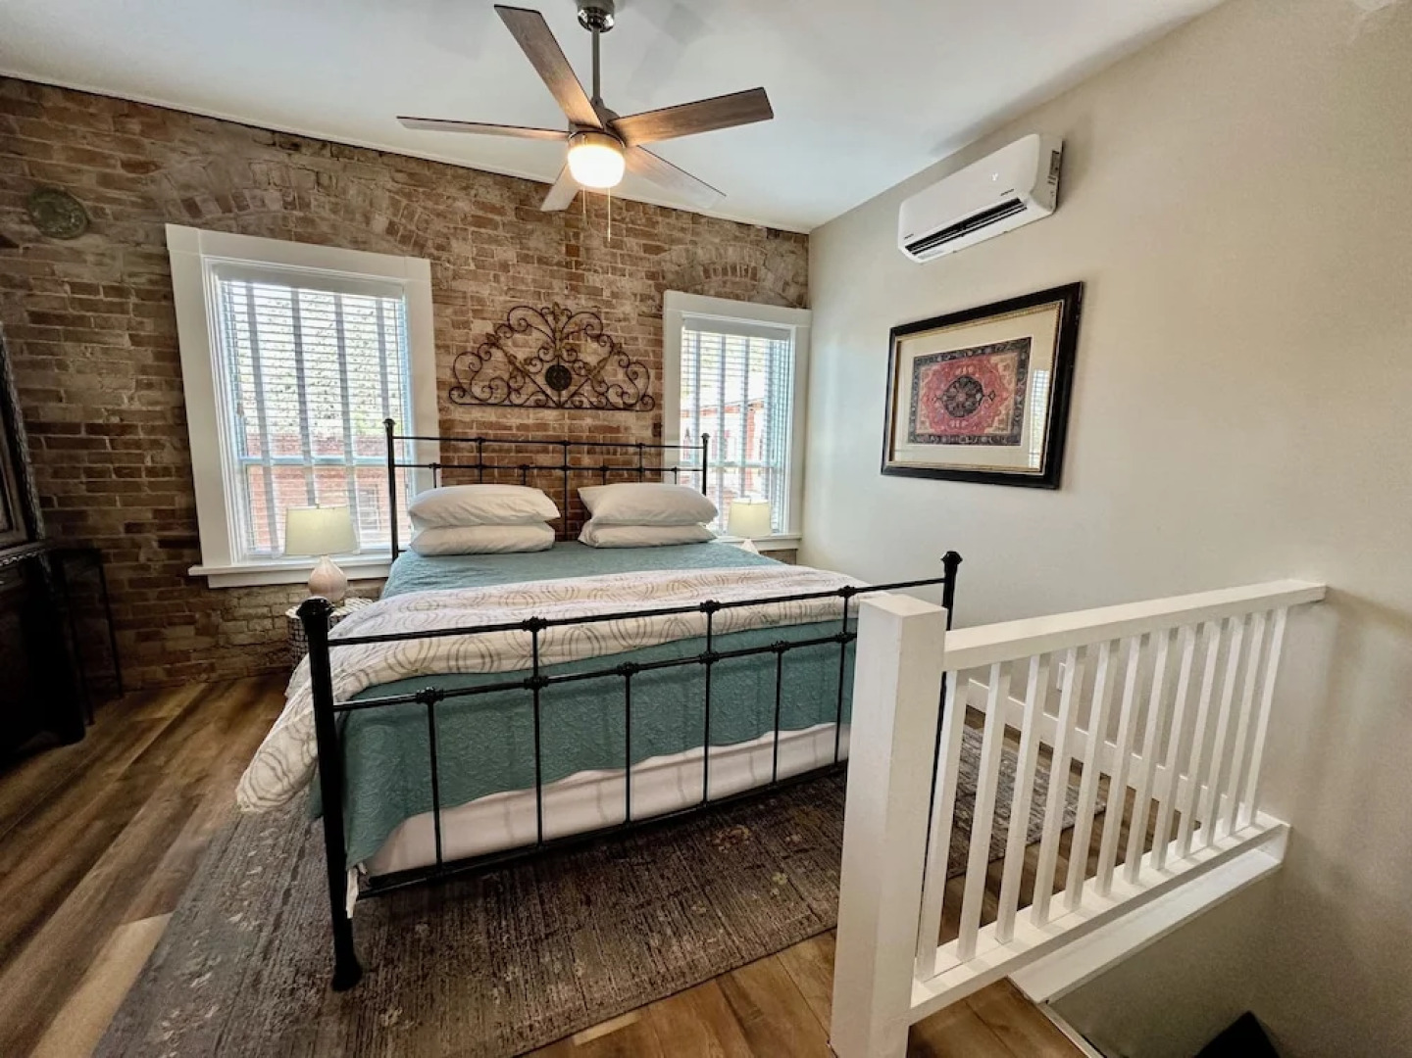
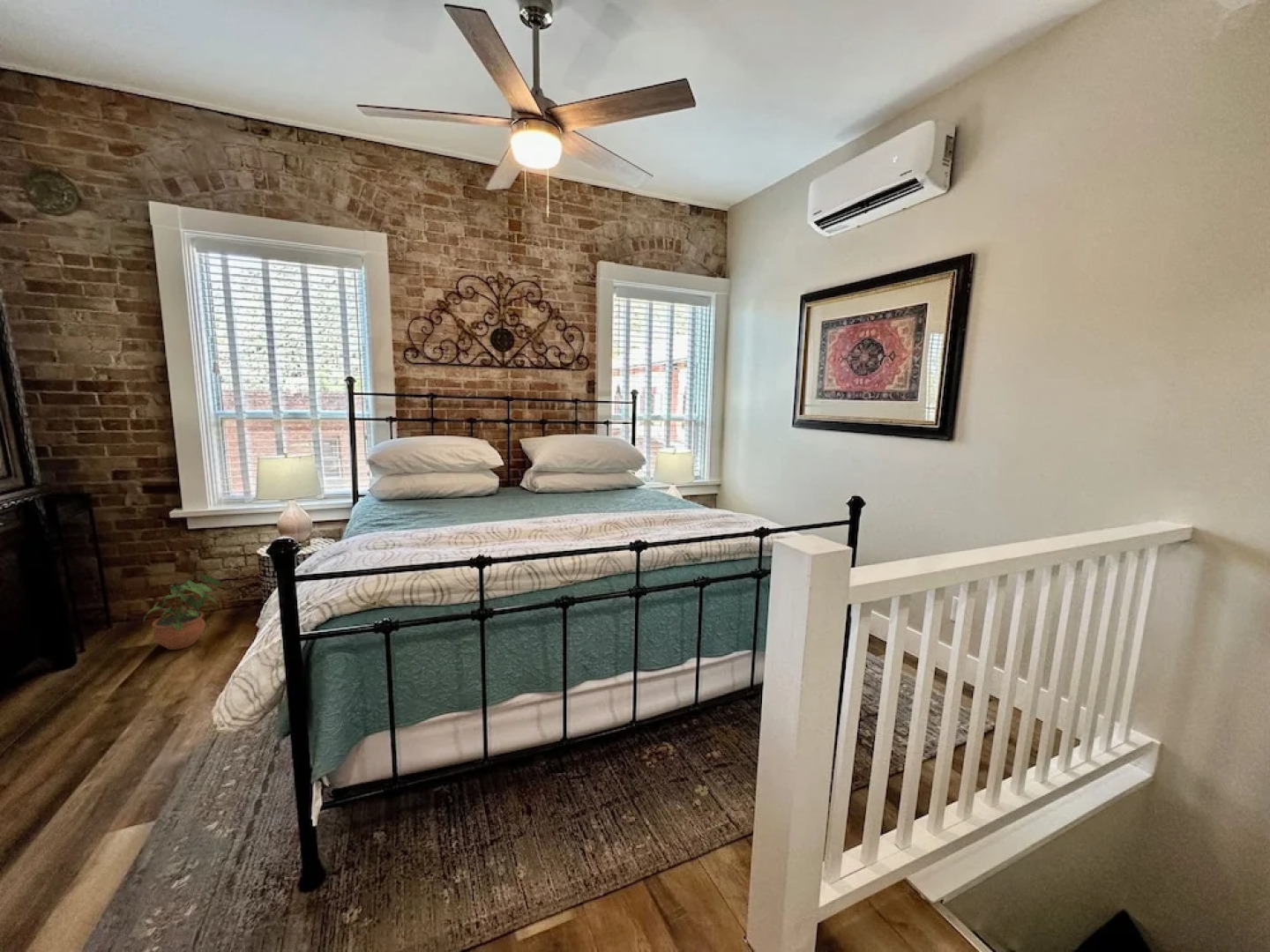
+ potted plant [143,574,222,651]
